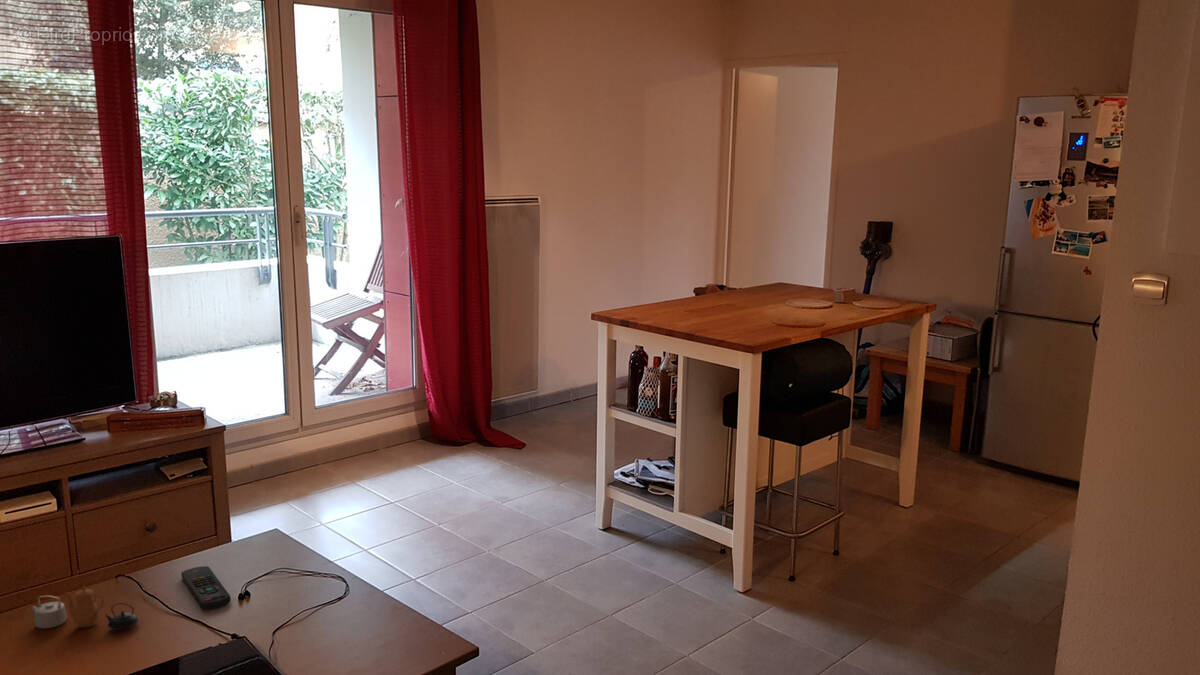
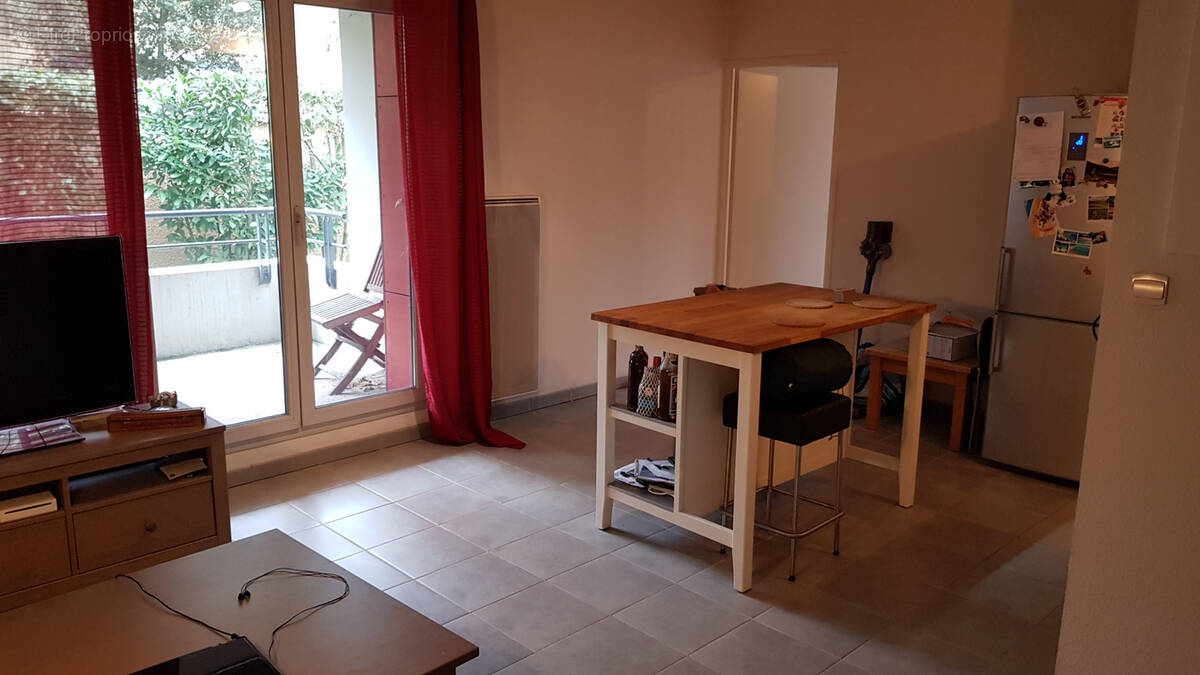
- teapot [30,585,140,630]
- remote control [180,565,232,610]
